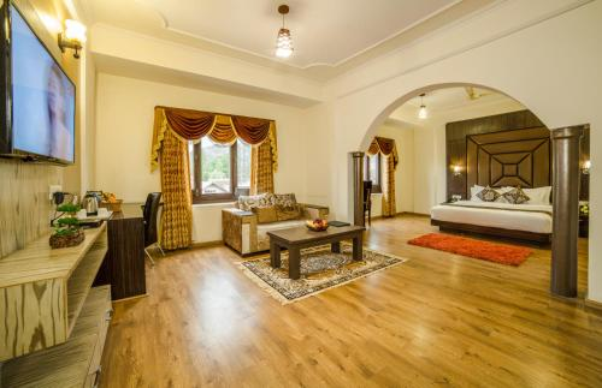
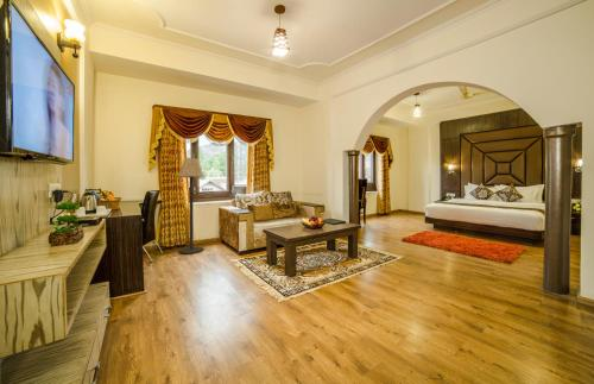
+ floor lamp [177,157,206,254]
